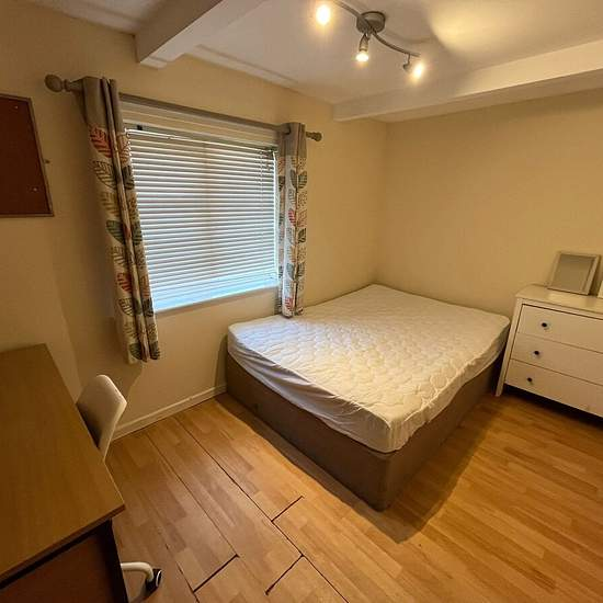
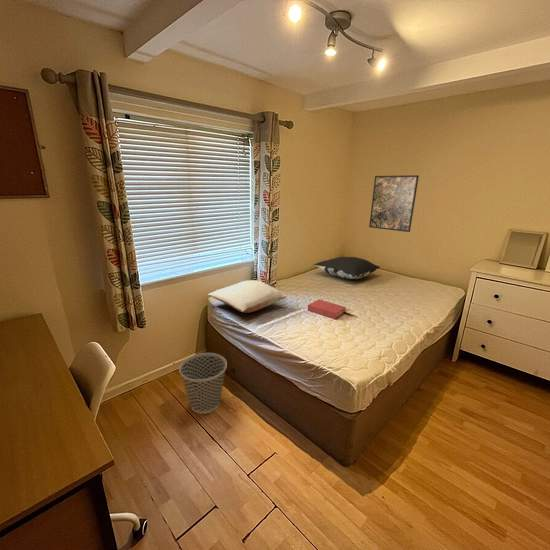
+ pillow [207,279,288,314]
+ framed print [368,174,420,233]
+ pillow [313,256,381,280]
+ book [307,298,347,320]
+ wastebasket [178,352,228,415]
